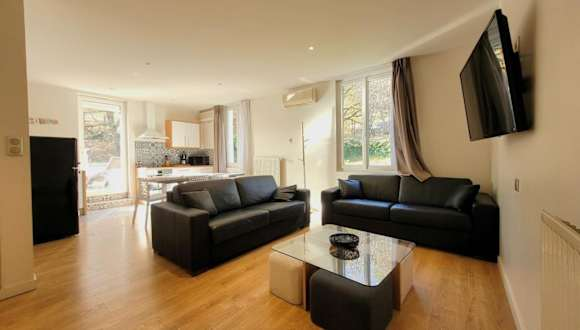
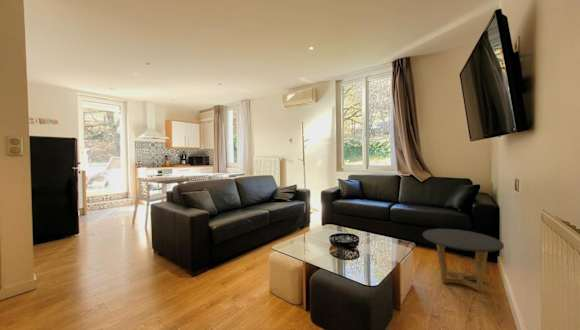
+ side table [422,228,505,293]
